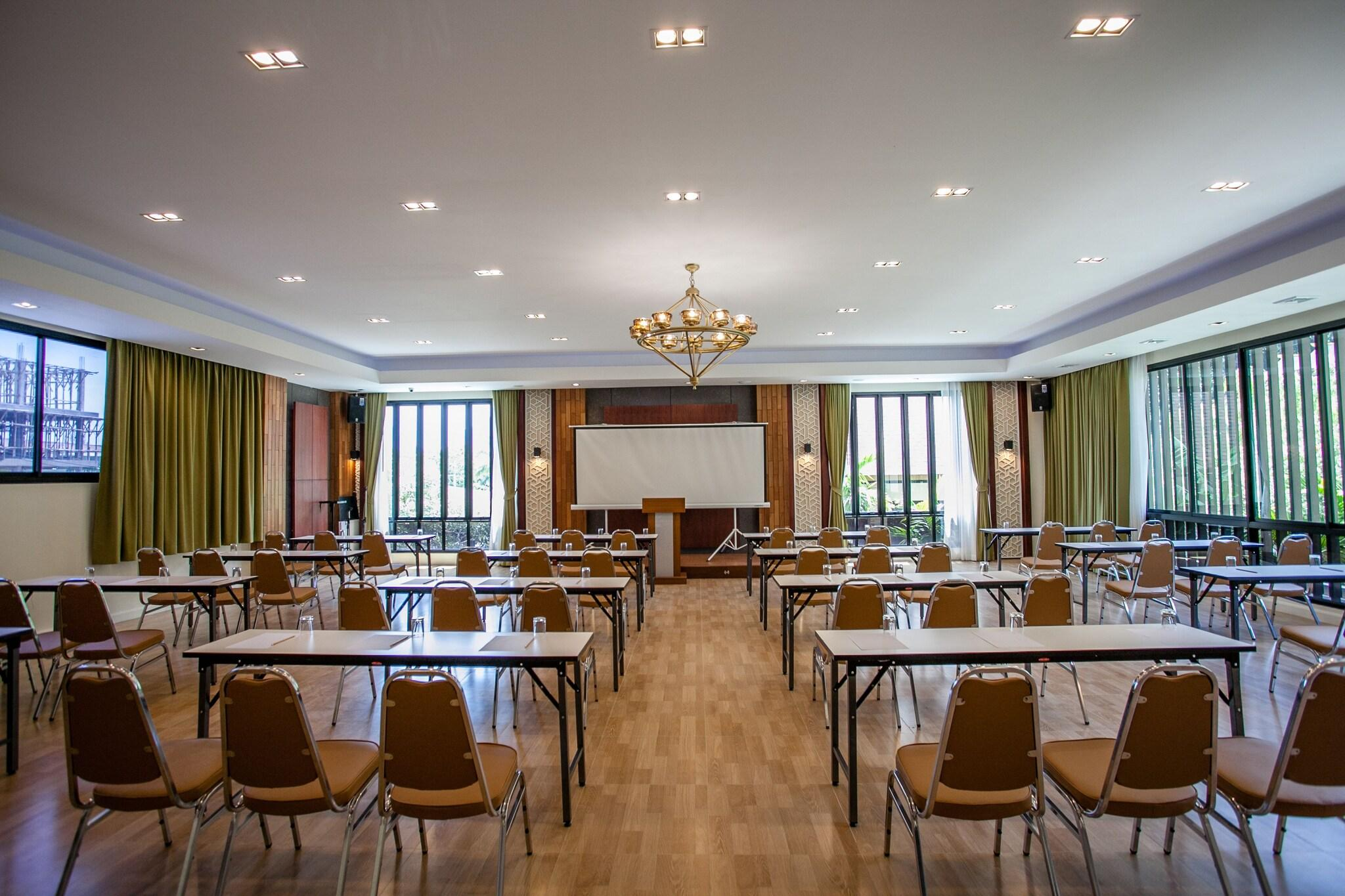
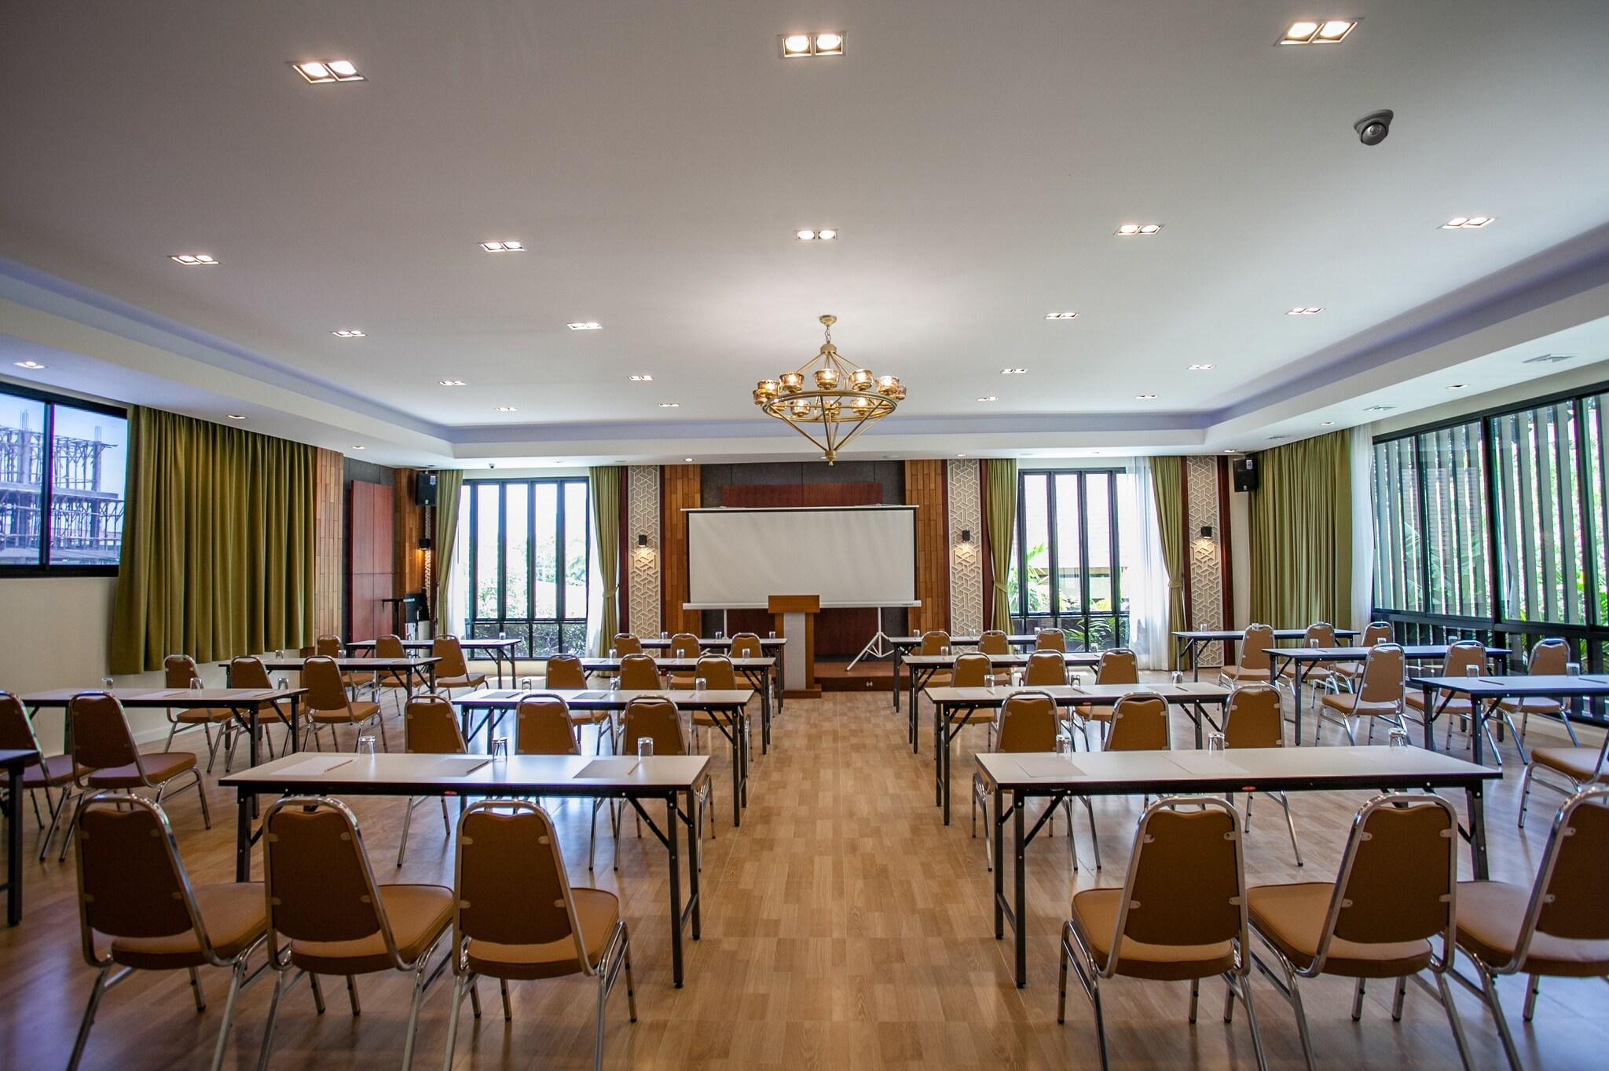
+ security camera [1353,109,1395,147]
